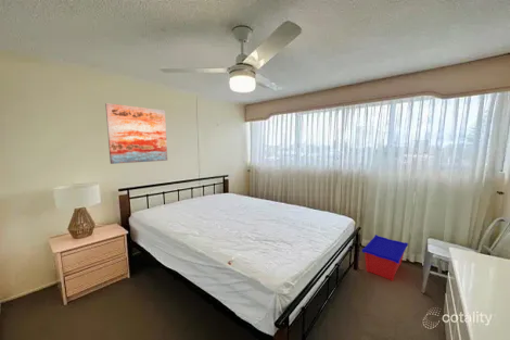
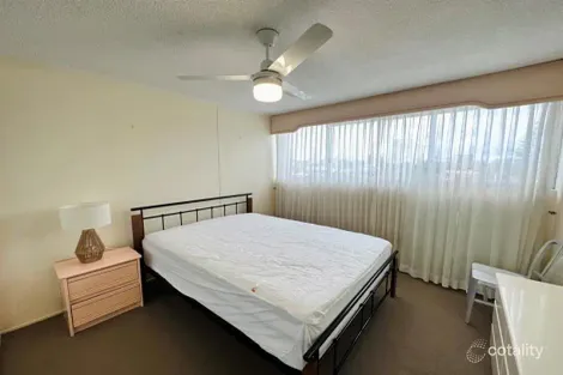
- wall art [104,102,168,165]
- storage bin [361,234,409,282]
